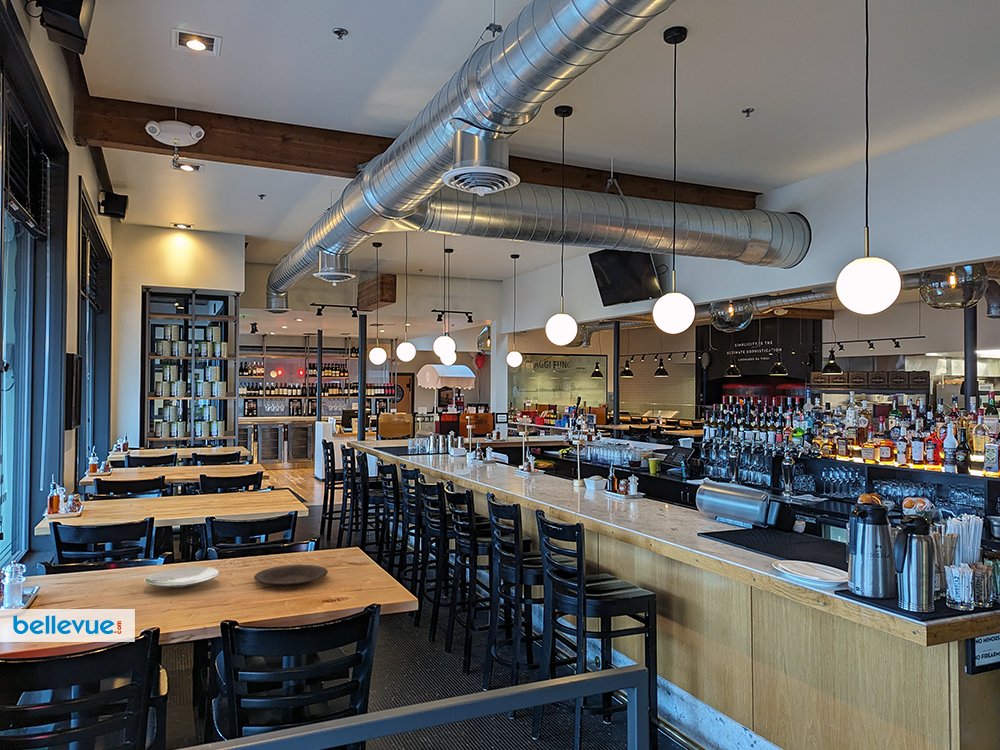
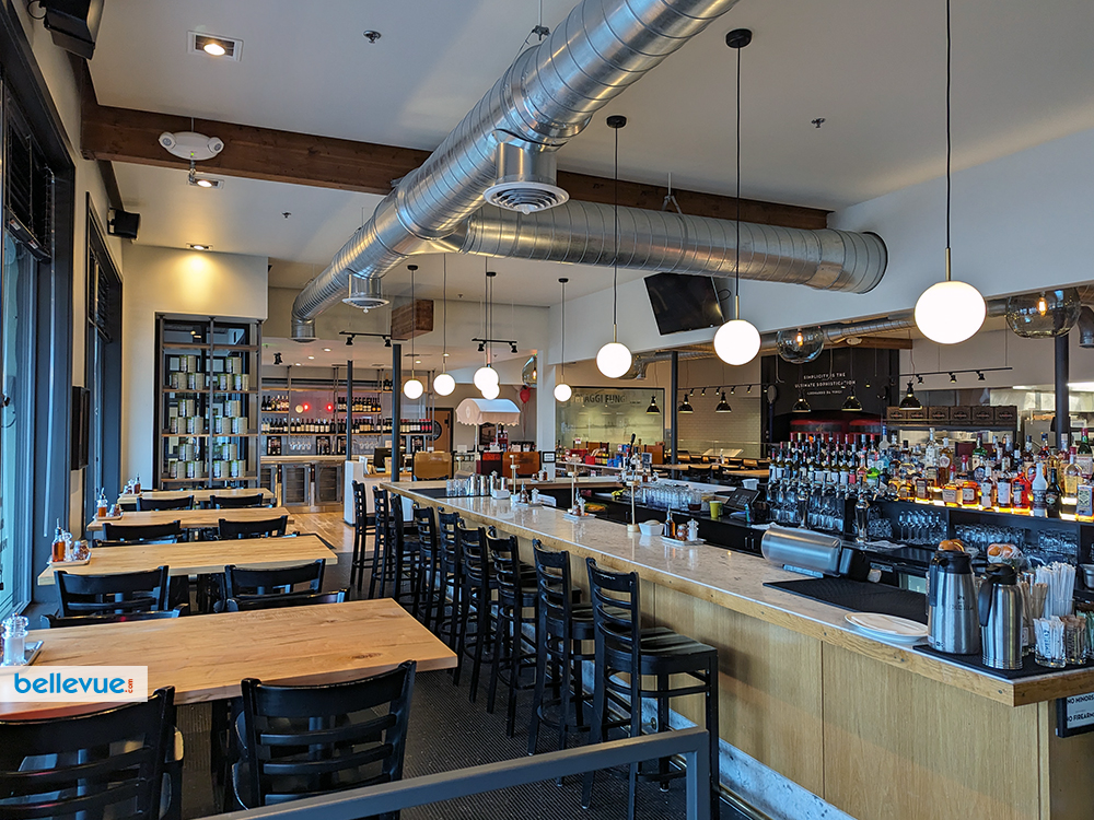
- plate [253,564,329,588]
- plate [143,566,220,590]
